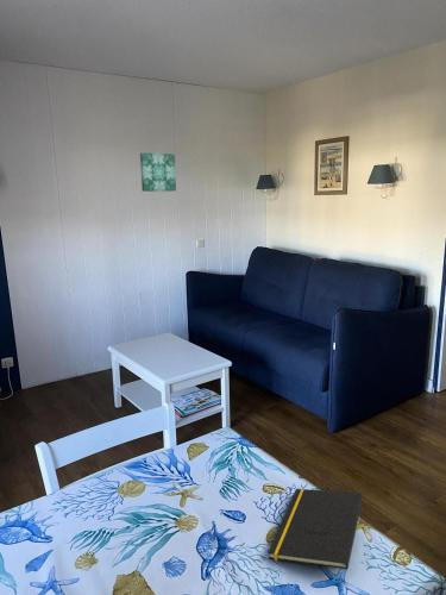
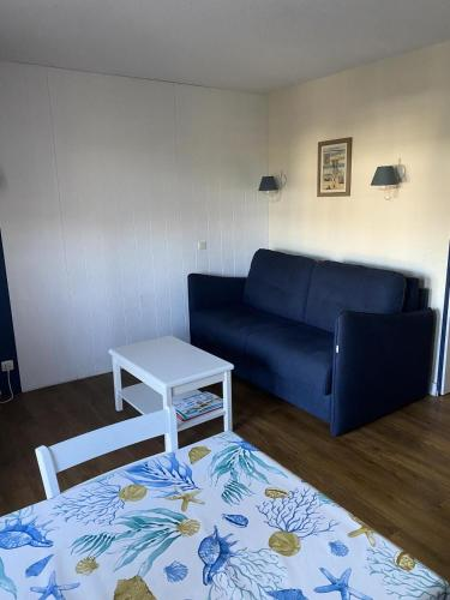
- wall art [139,152,177,193]
- notepad [266,488,364,570]
